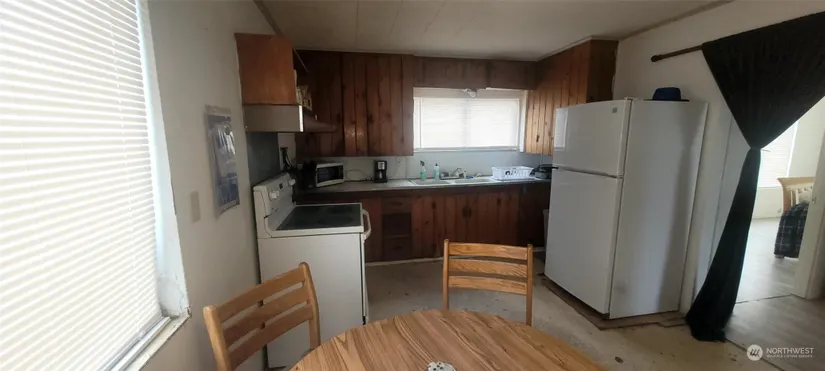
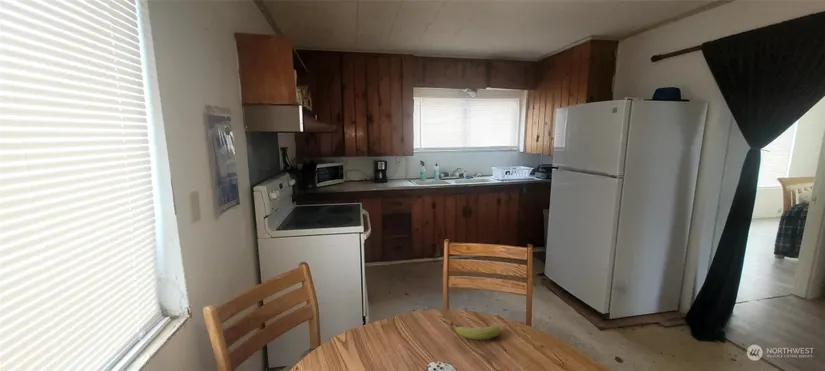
+ fruit [449,321,502,341]
